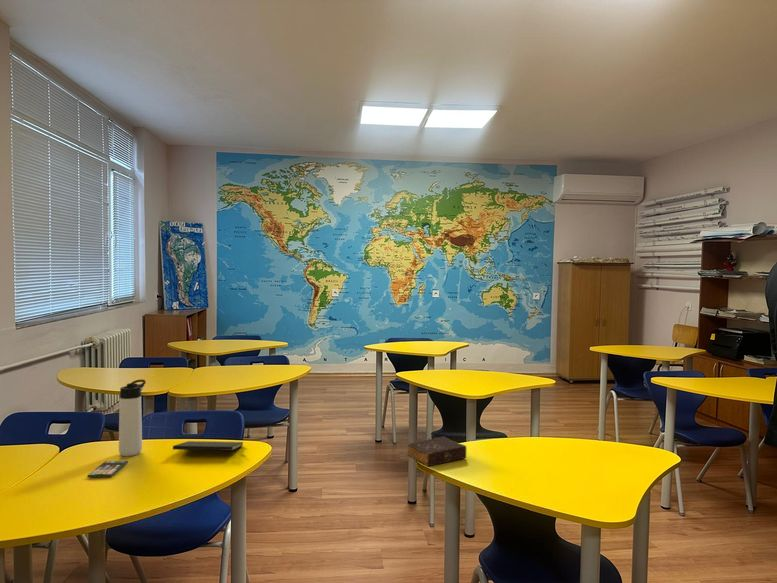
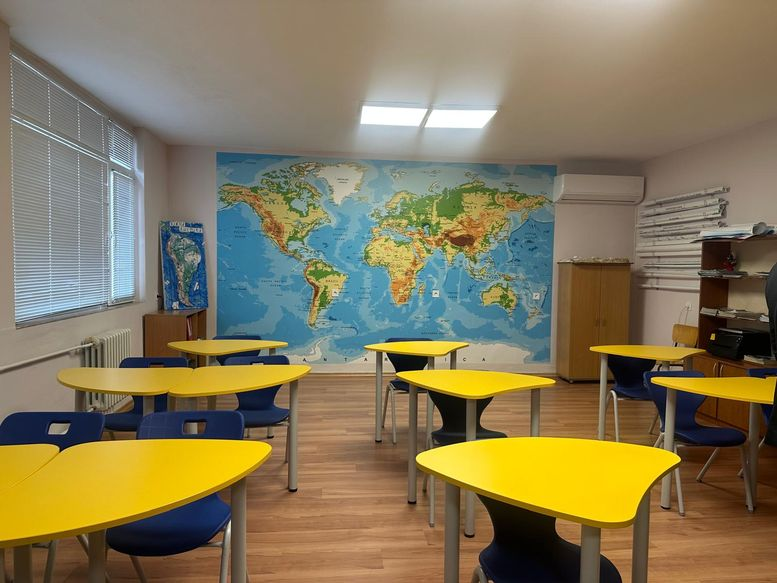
- book [406,436,467,468]
- thermos bottle [118,379,147,457]
- smartphone [86,460,129,478]
- notepad [172,440,244,458]
